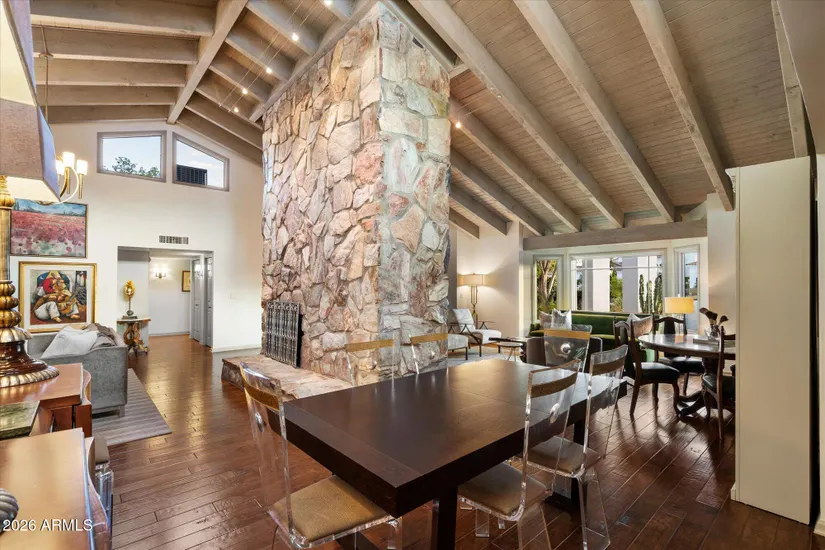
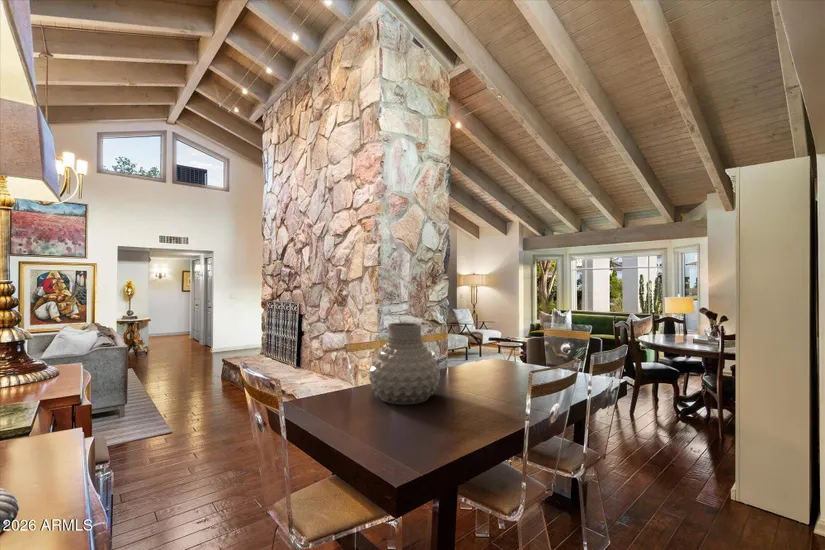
+ vase [368,321,441,406]
